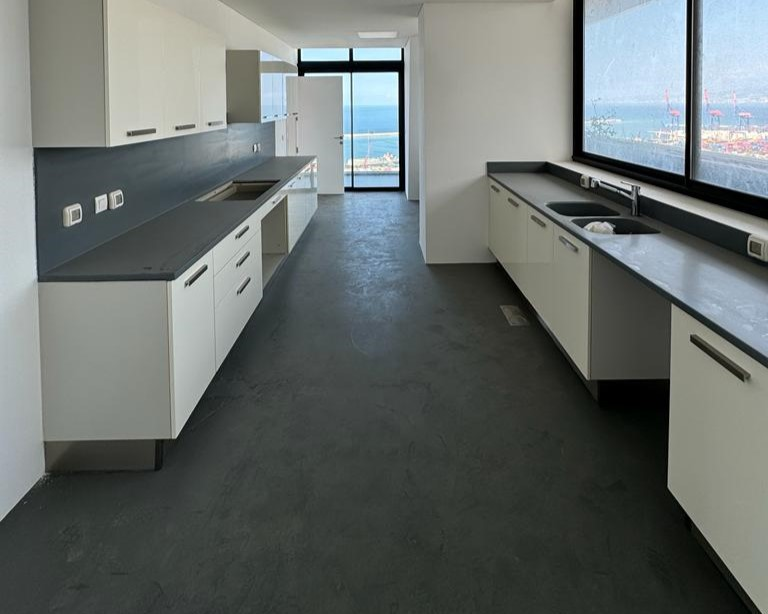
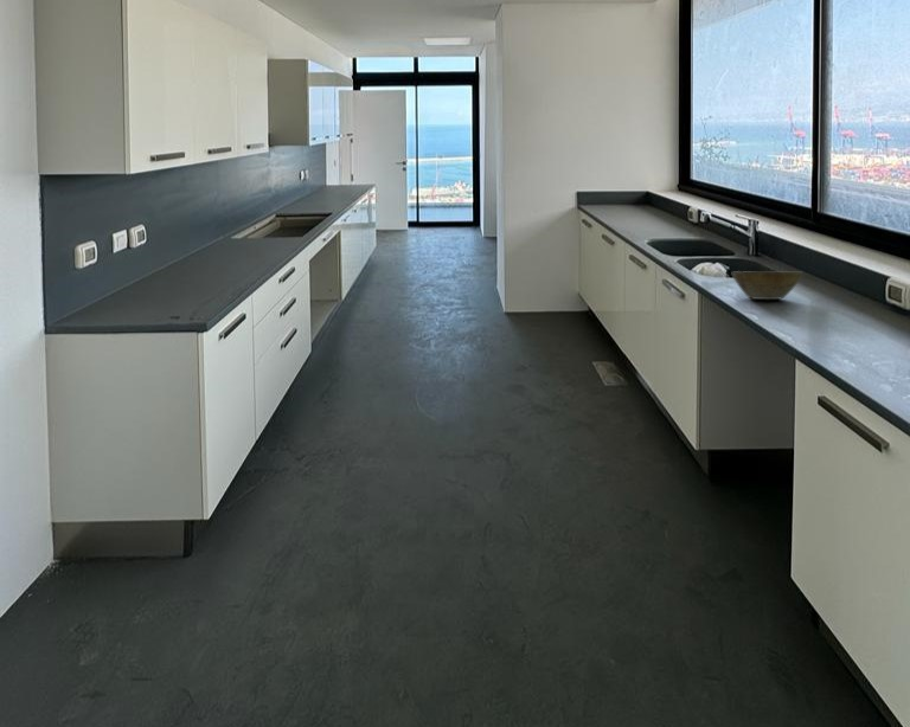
+ bowl [731,270,805,301]
